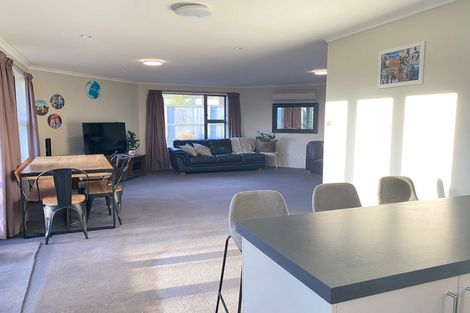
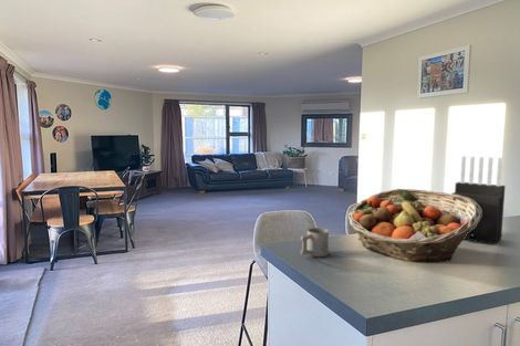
+ knife block [450,156,507,247]
+ fruit basket [346,188,481,264]
+ mug [300,227,330,258]
